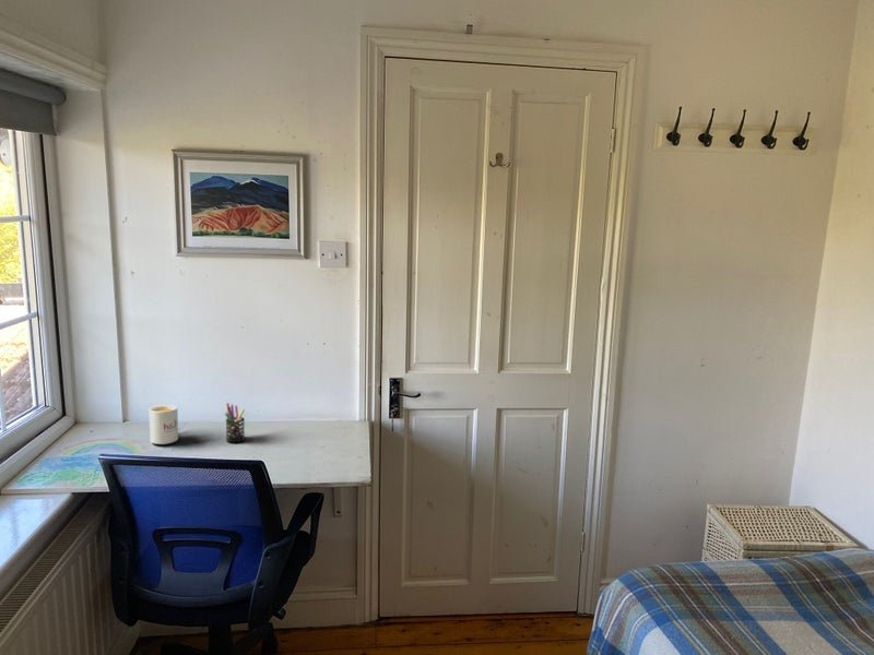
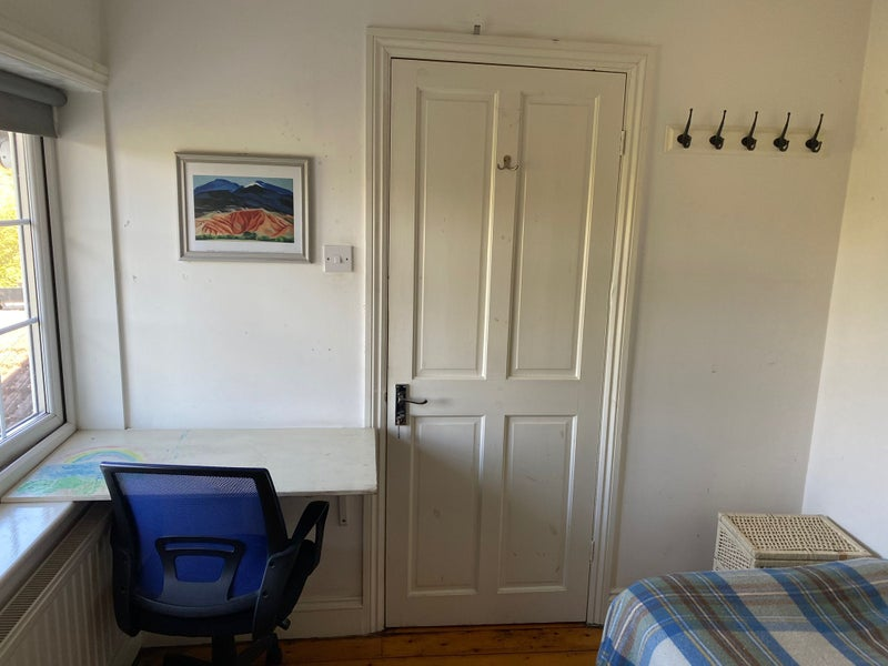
- pen holder [224,402,246,443]
- mug [149,404,179,445]
